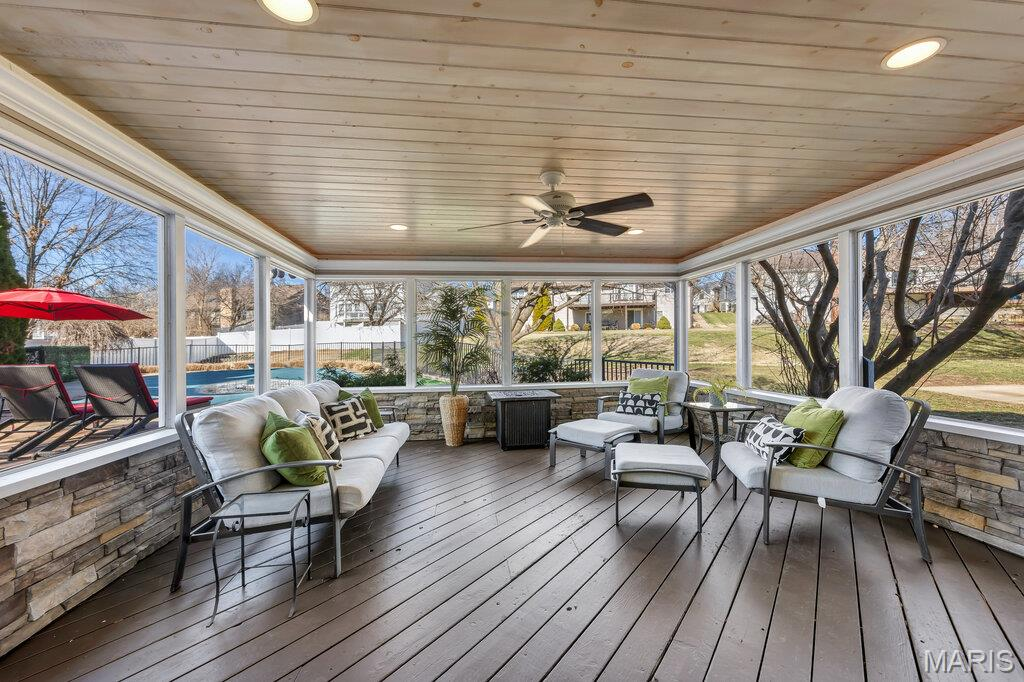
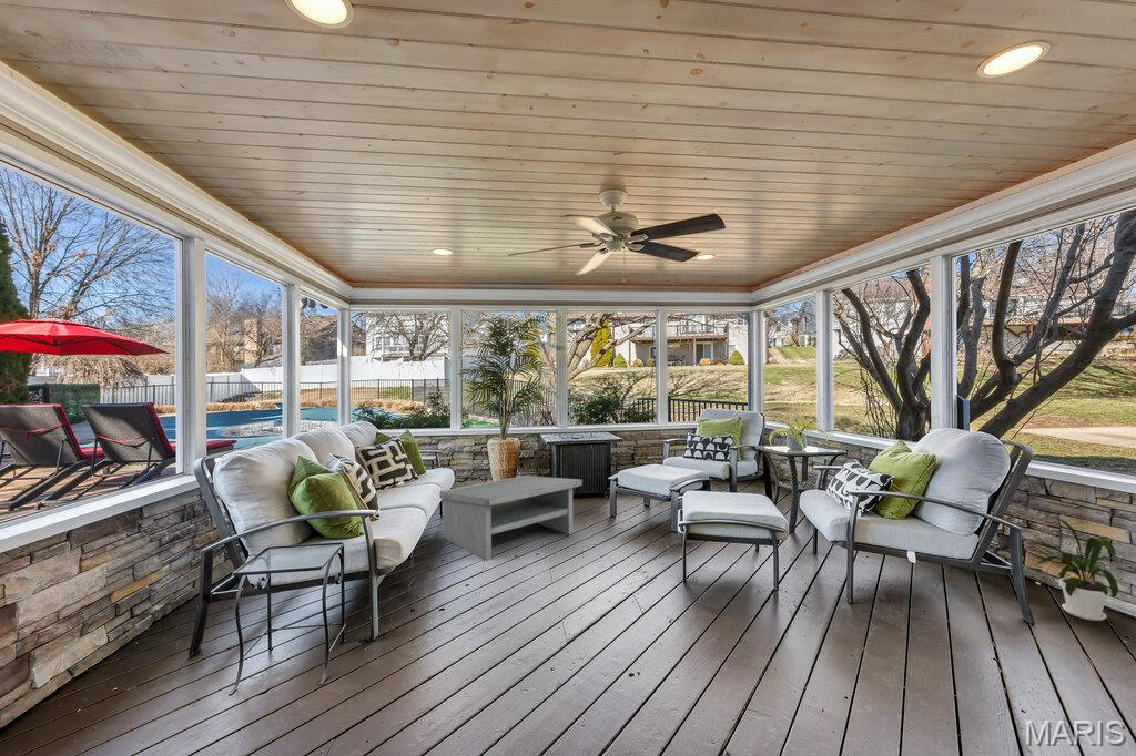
+ coffee table [439,474,584,561]
+ house plant [1021,513,1120,622]
